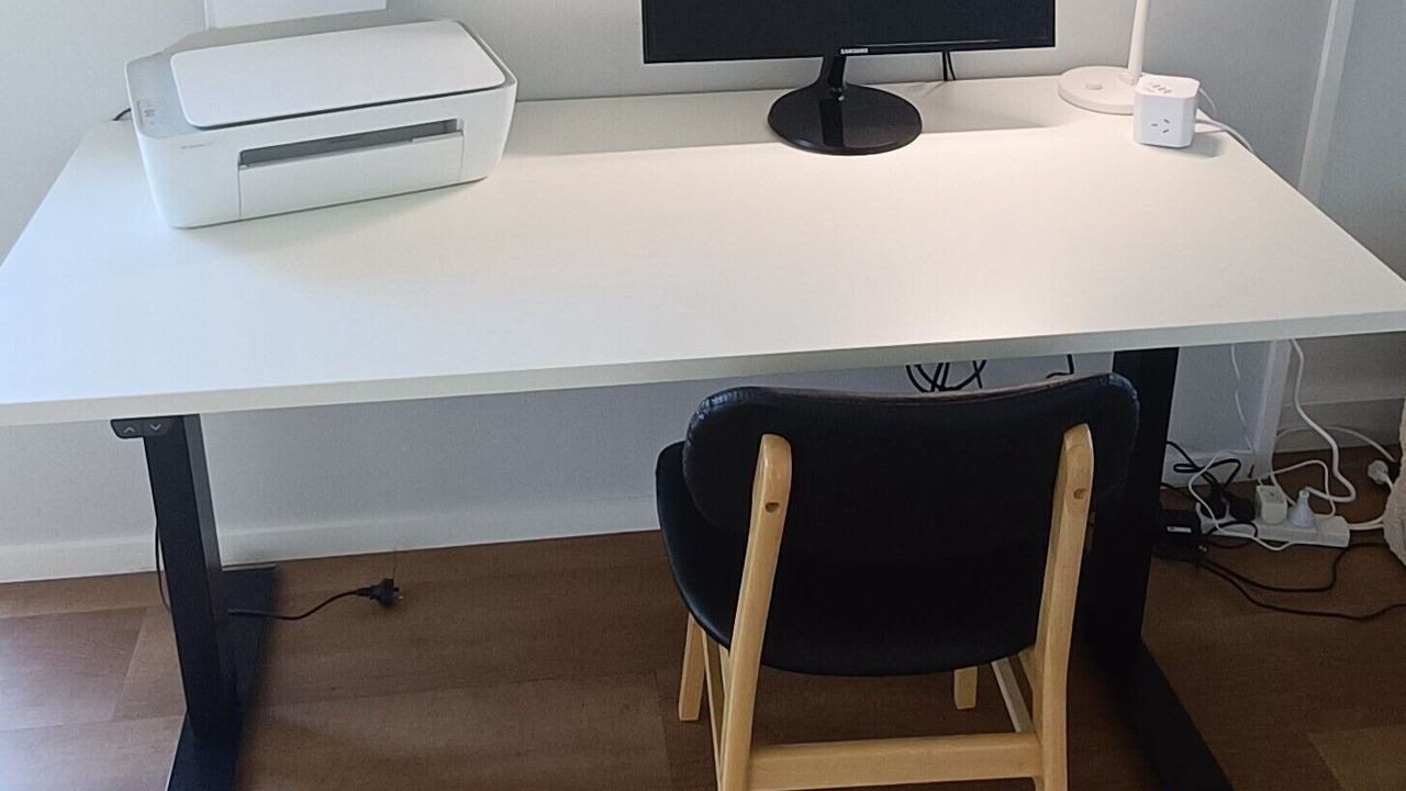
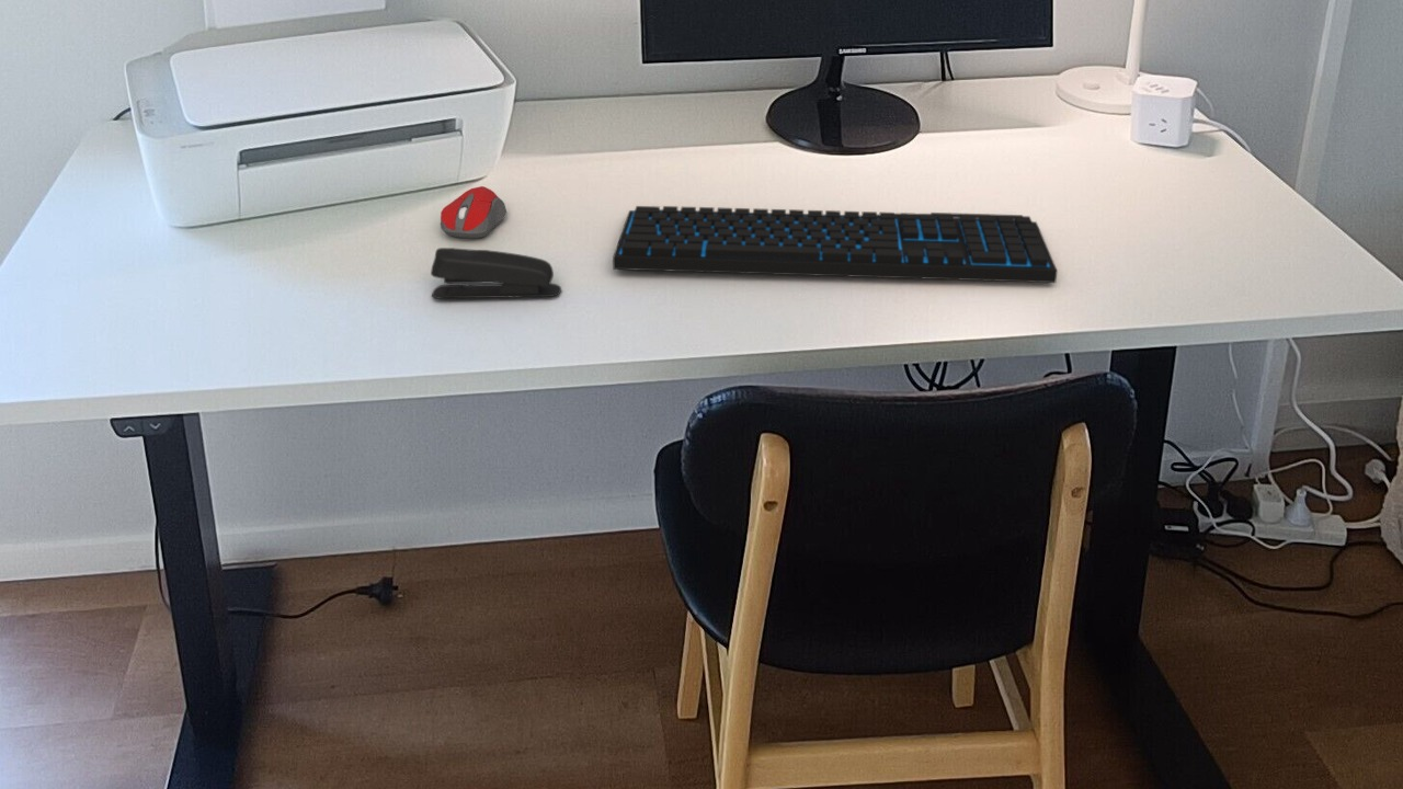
+ computer mouse [440,185,507,239]
+ keyboard [612,205,1059,284]
+ stapler [430,247,562,299]
